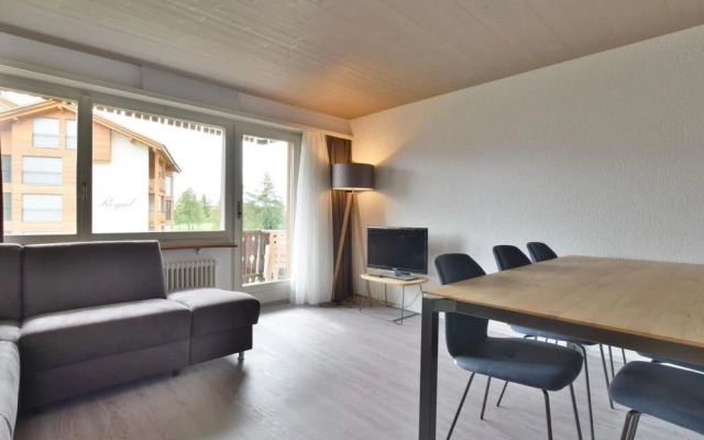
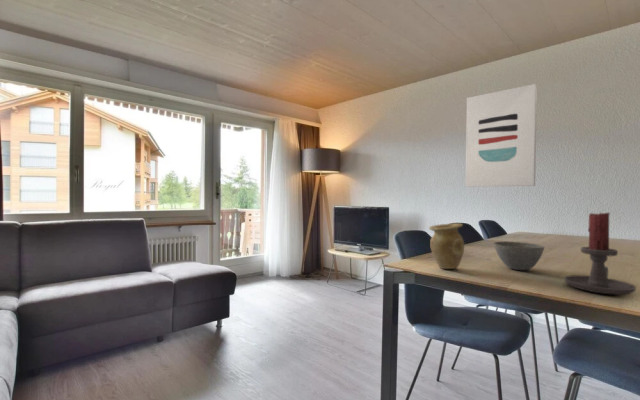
+ bowl [493,241,545,271]
+ vase [428,222,465,270]
+ wall art [465,83,538,188]
+ candle holder [563,211,637,296]
